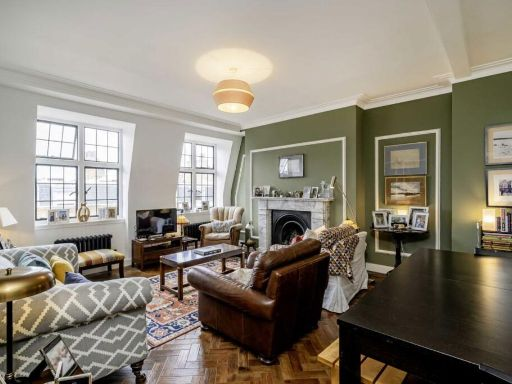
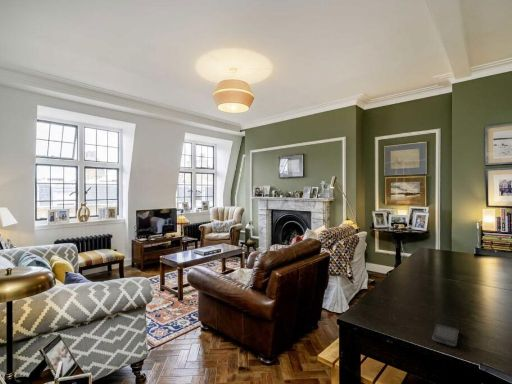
+ smartphone [431,323,459,347]
